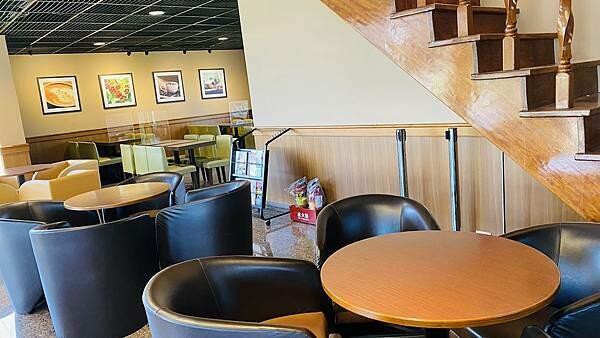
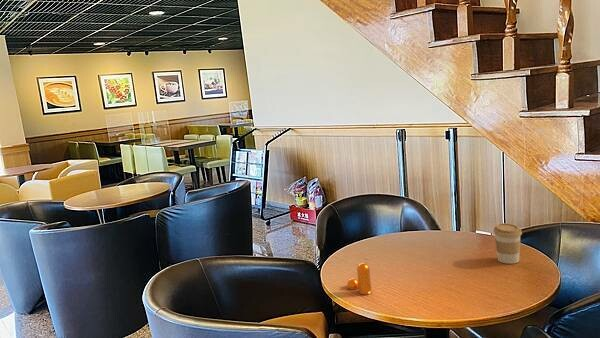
+ pepper shaker [346,262,373,295]
+ coffee cup [492,222,523,265]
